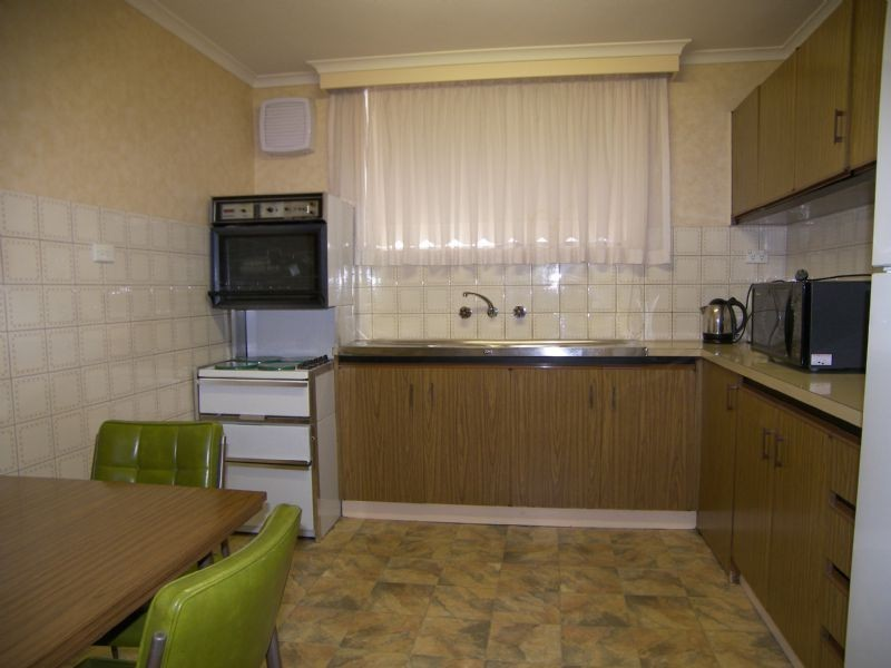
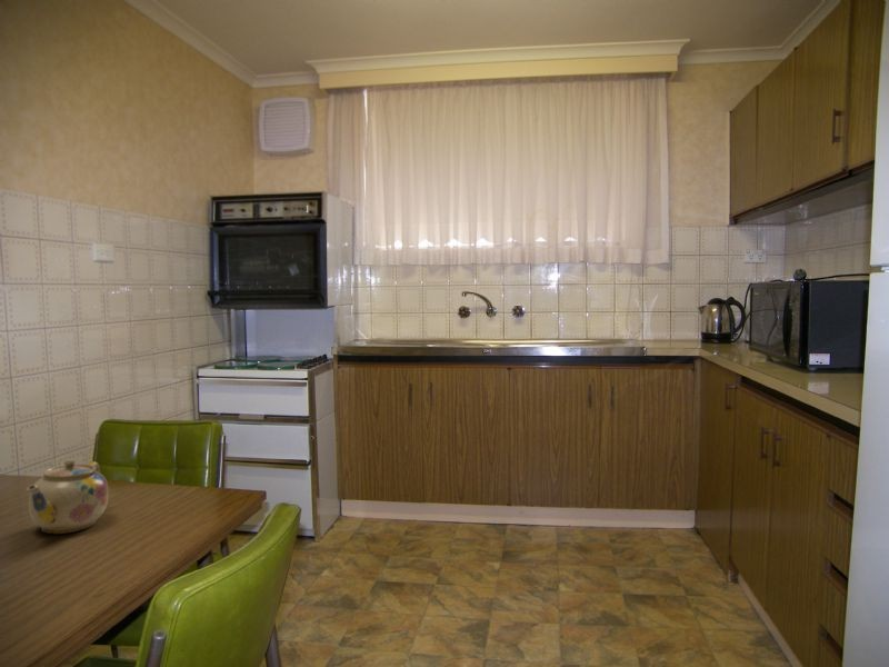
+ teapot [26,459,110,535]
